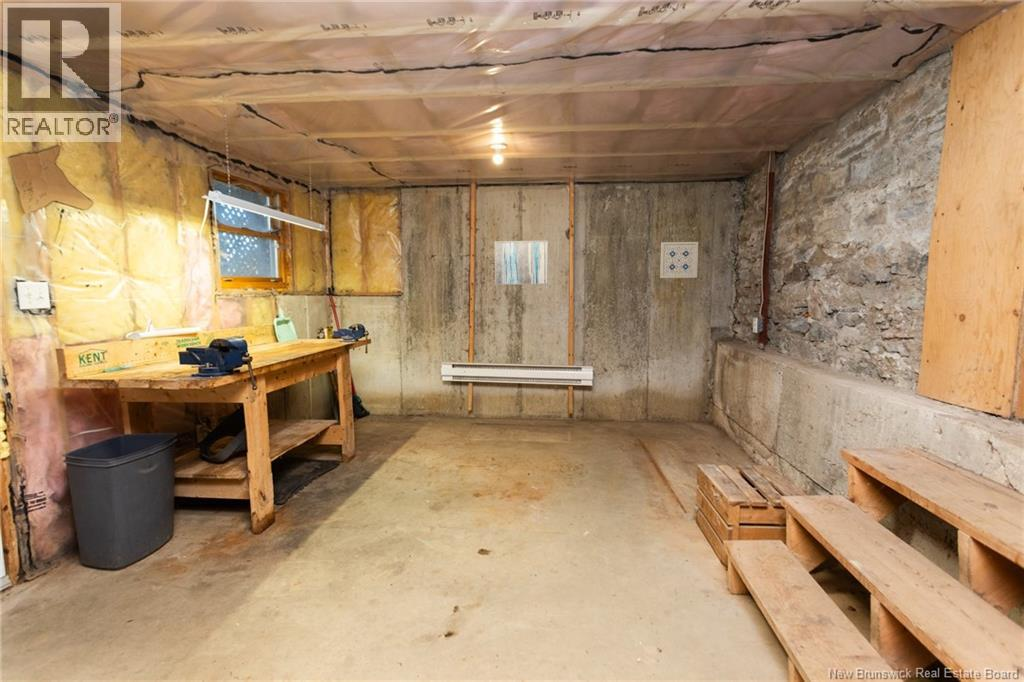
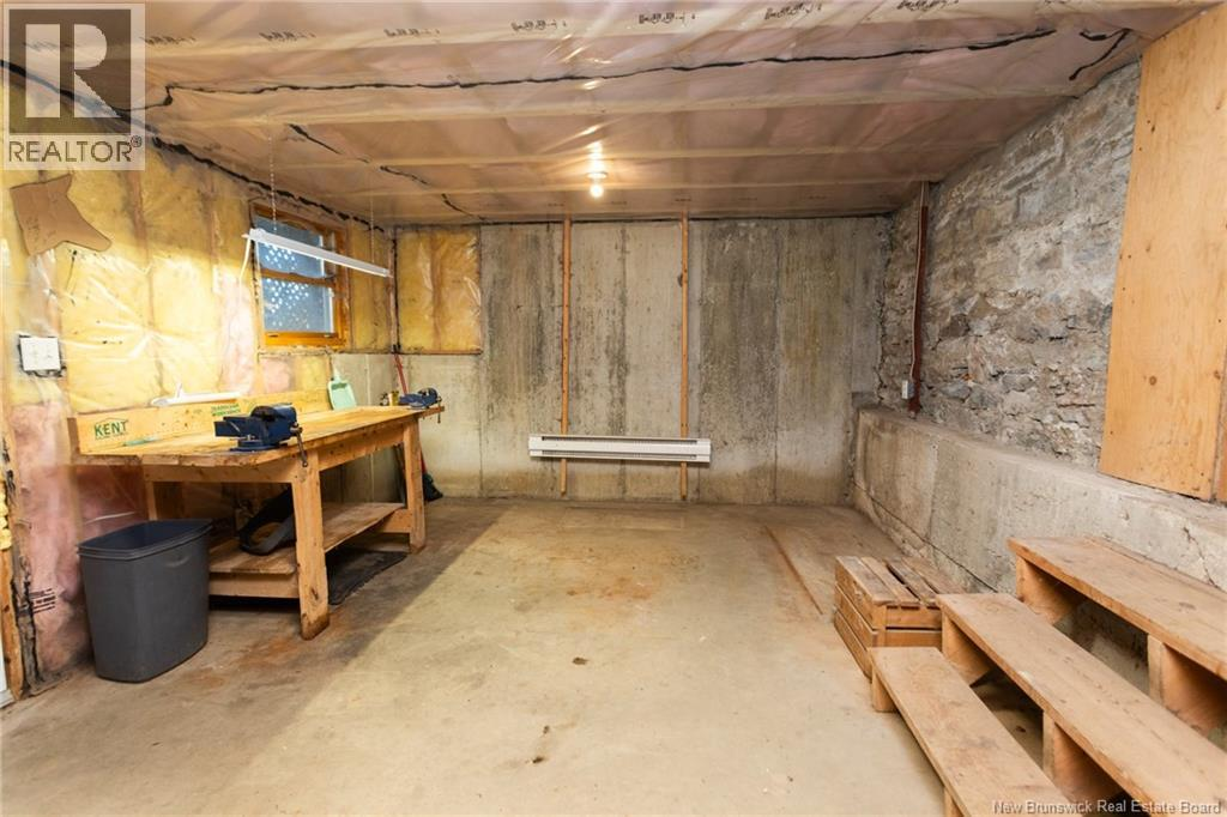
- wall art [494,240,549,286]
- wall art [659,241,699,279]
